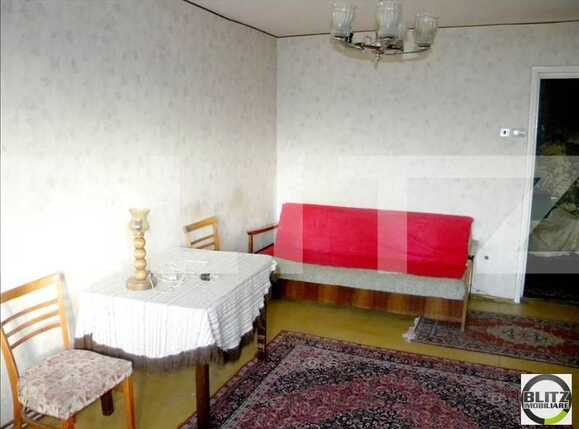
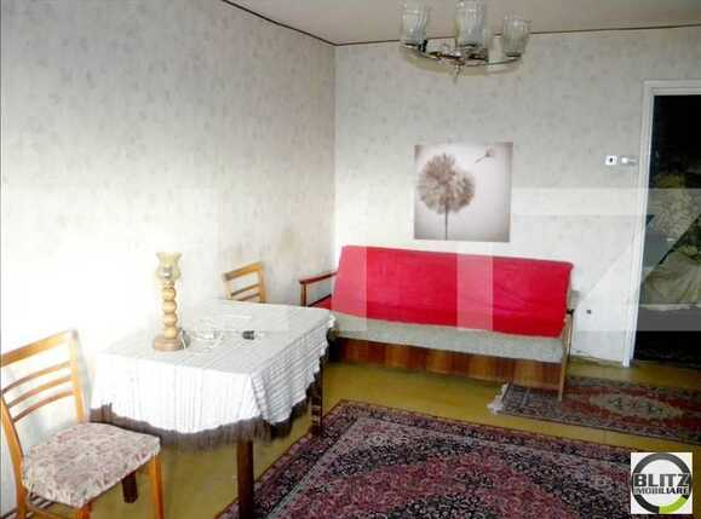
+ wall art [413,140,515,244]
